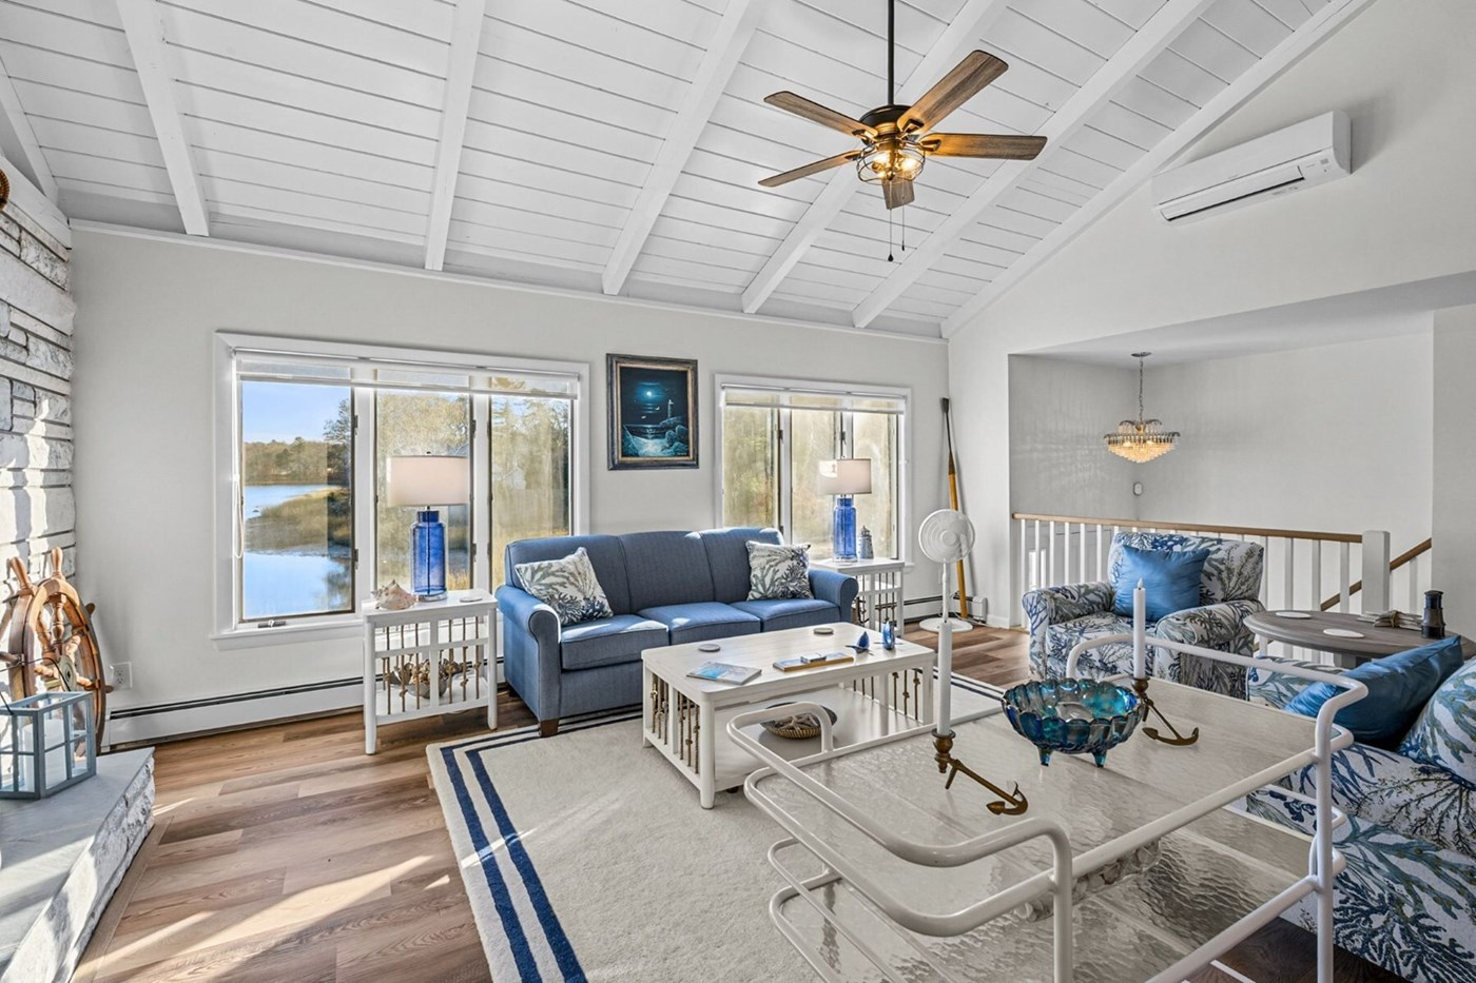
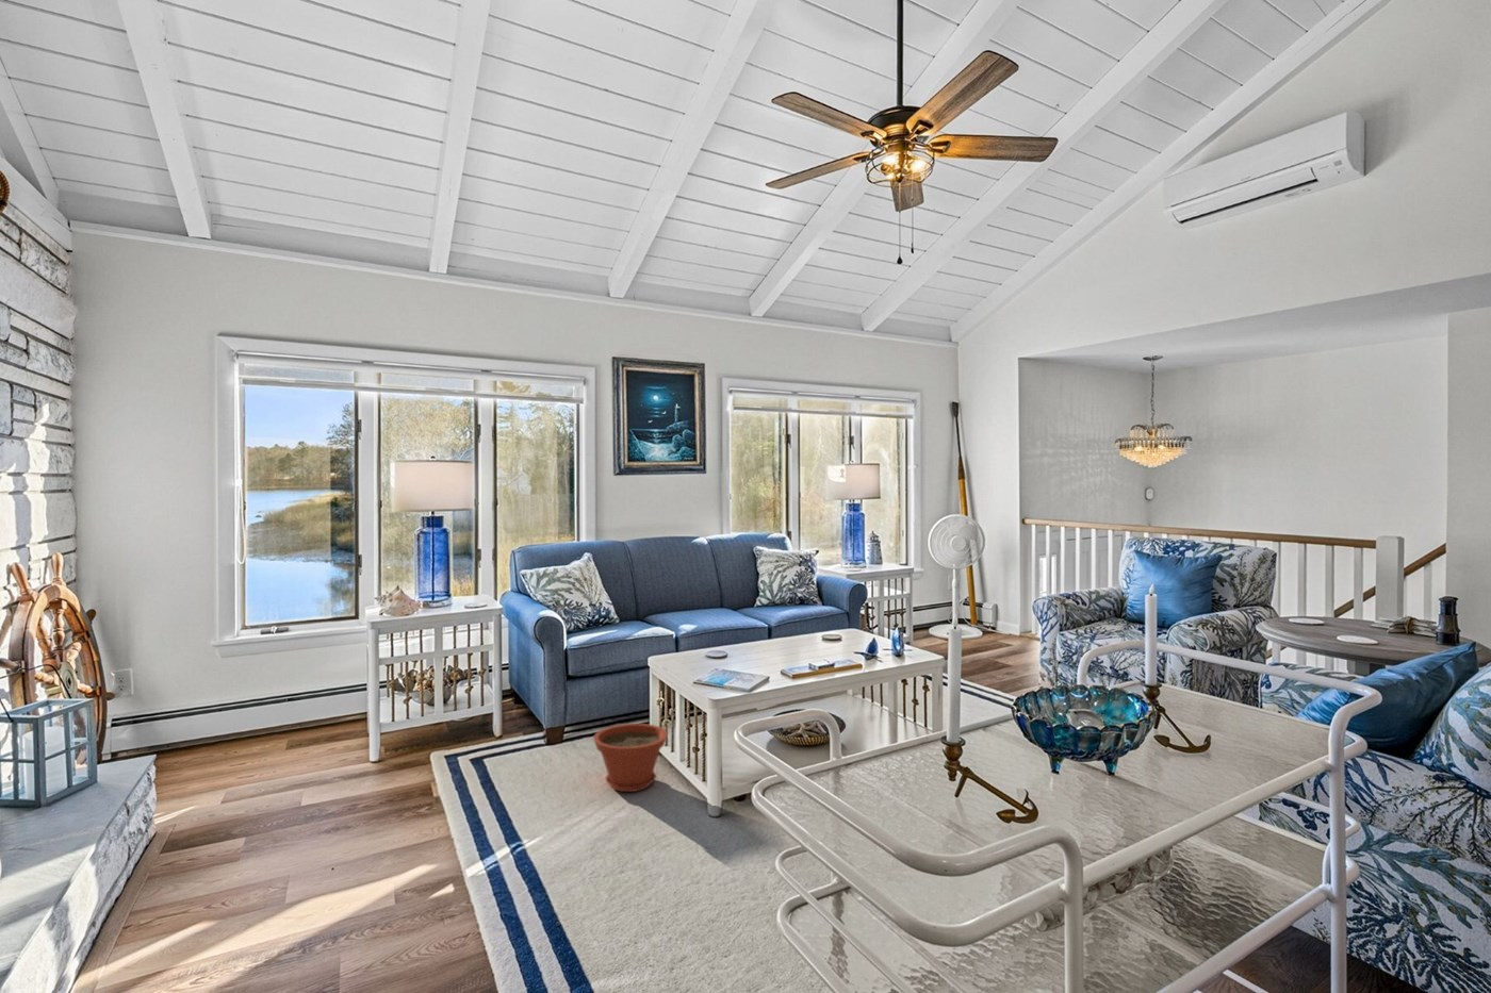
+ plant pot [592,723,668,792]
